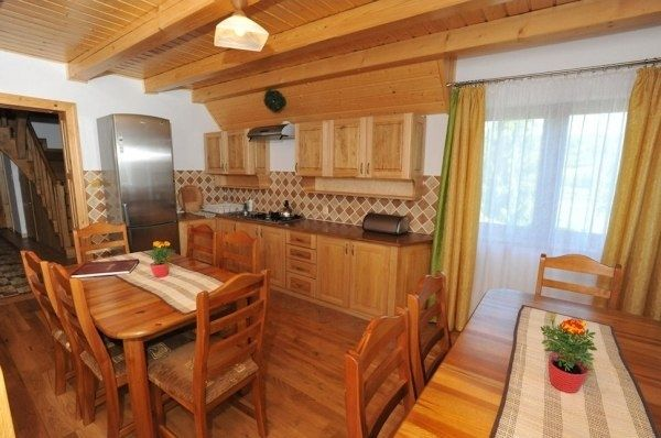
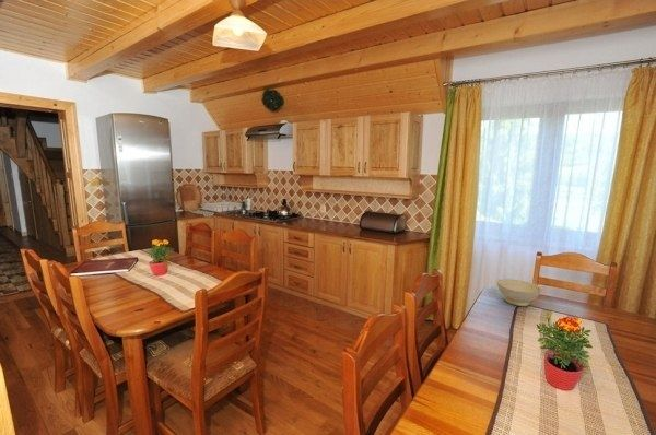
+ bowl [496,278,543,307]
